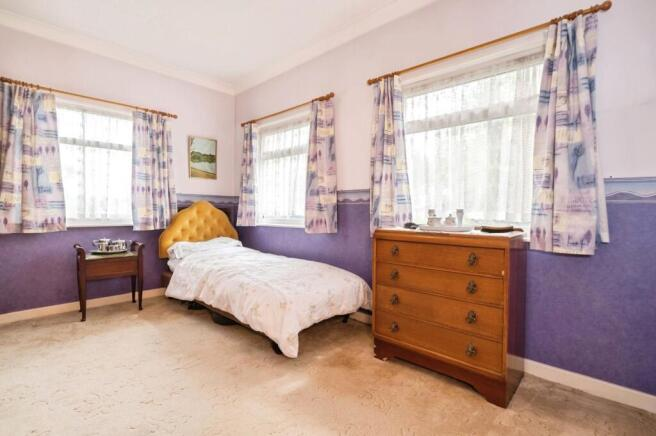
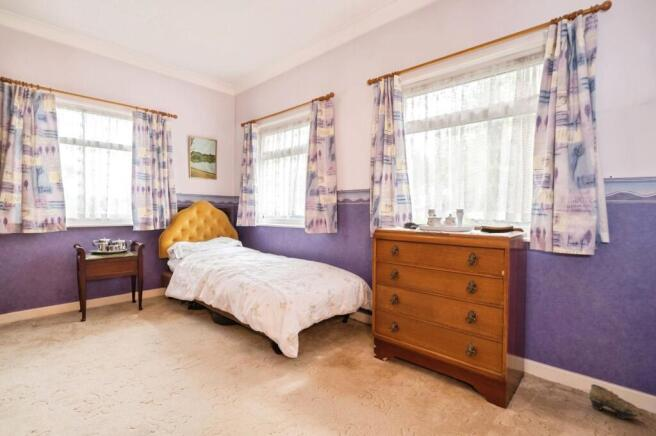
+ shoe [588,383,639,420]
